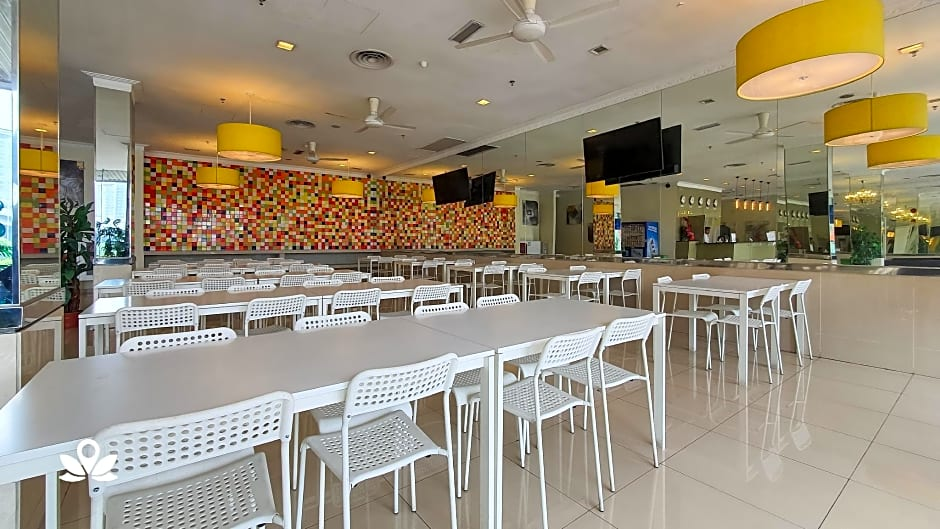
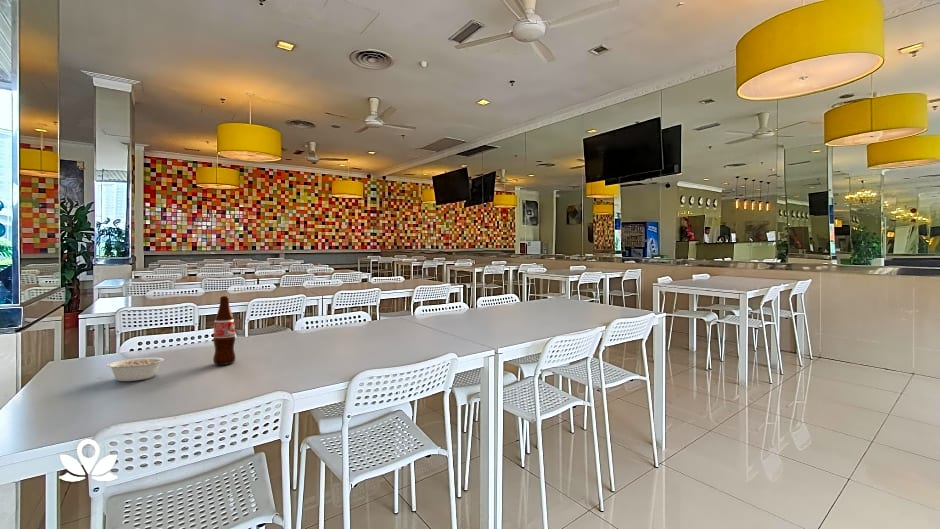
+ legume [106,357,165,382]
+ bottle [212,295,237,366]
